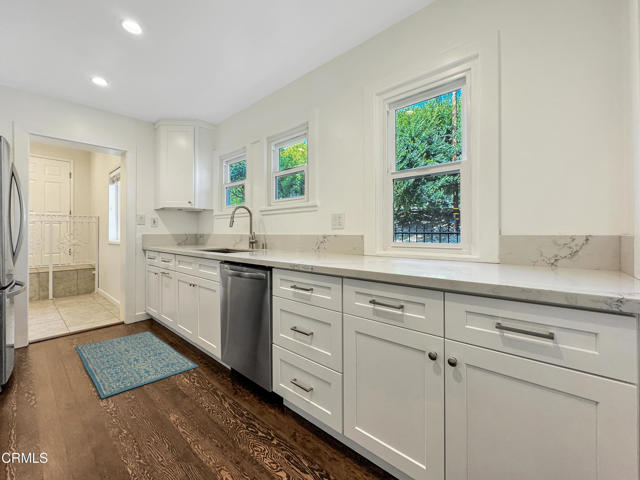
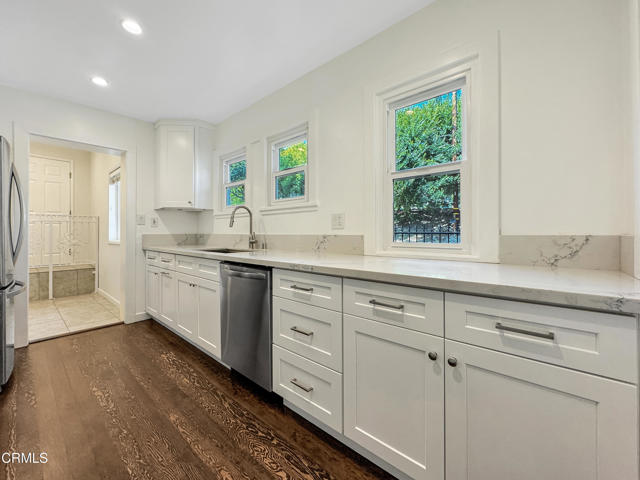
- rug [74,330,199,399]
